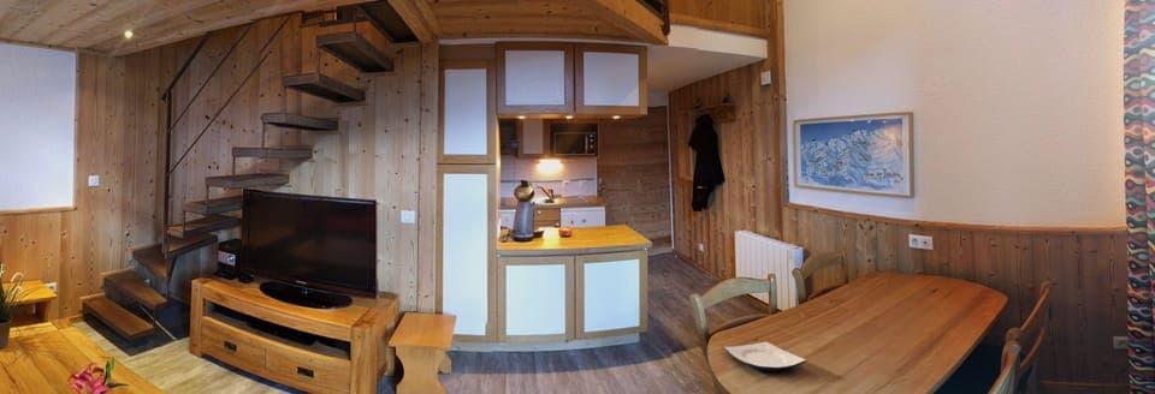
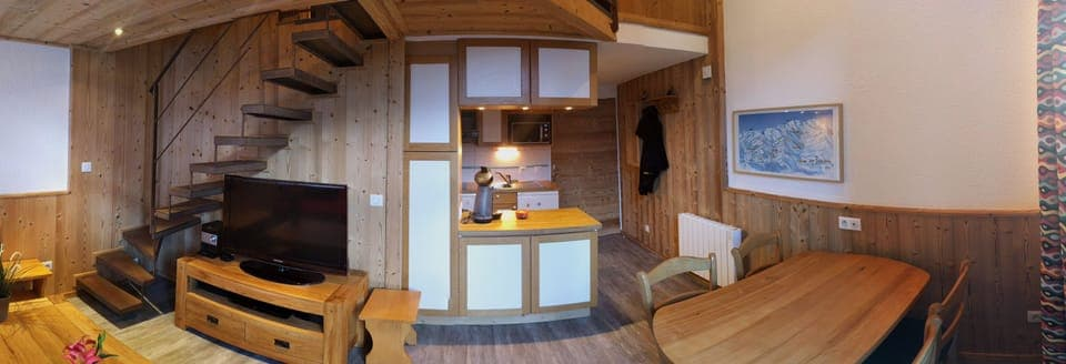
- plate [723,341,807,371]
